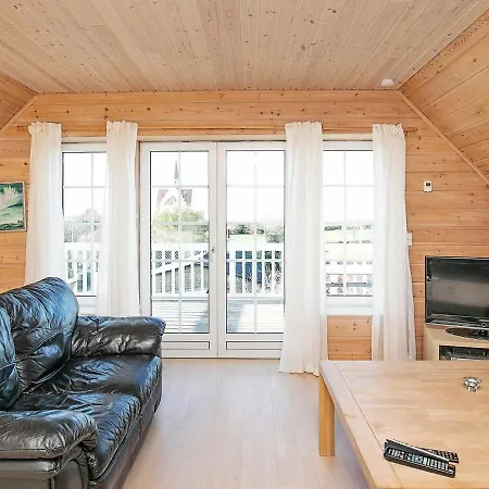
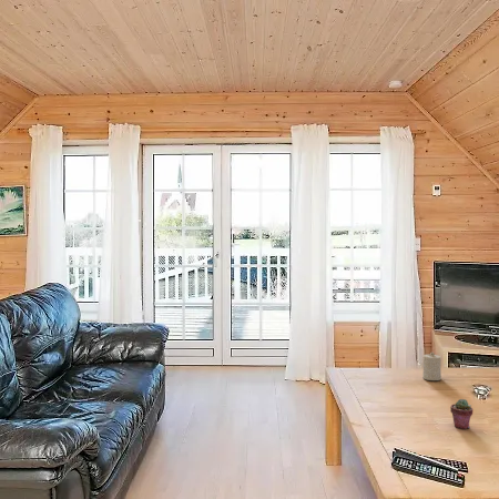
+ potted succulent [449,398,475,430]
+ candle [421,352,442,381]
